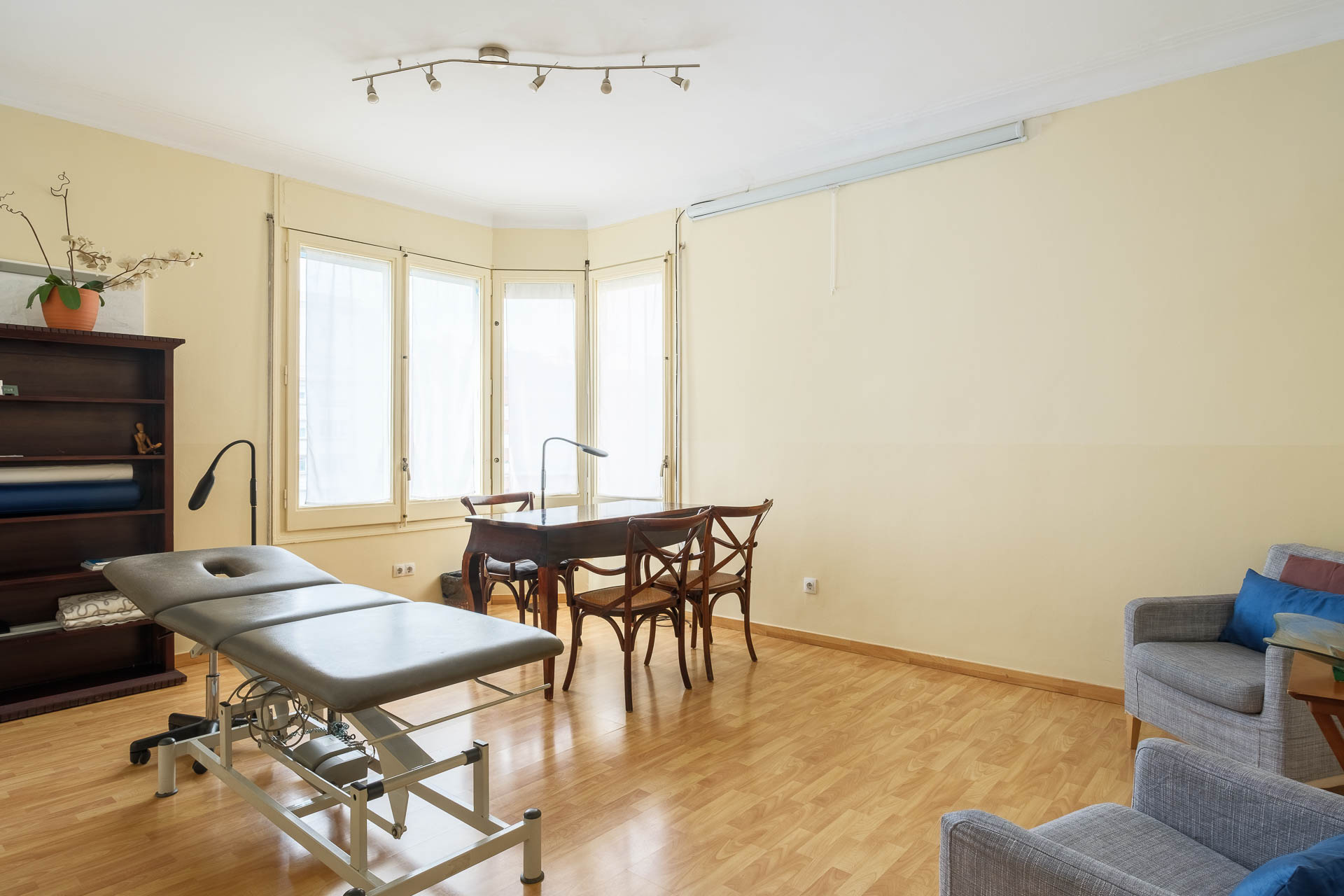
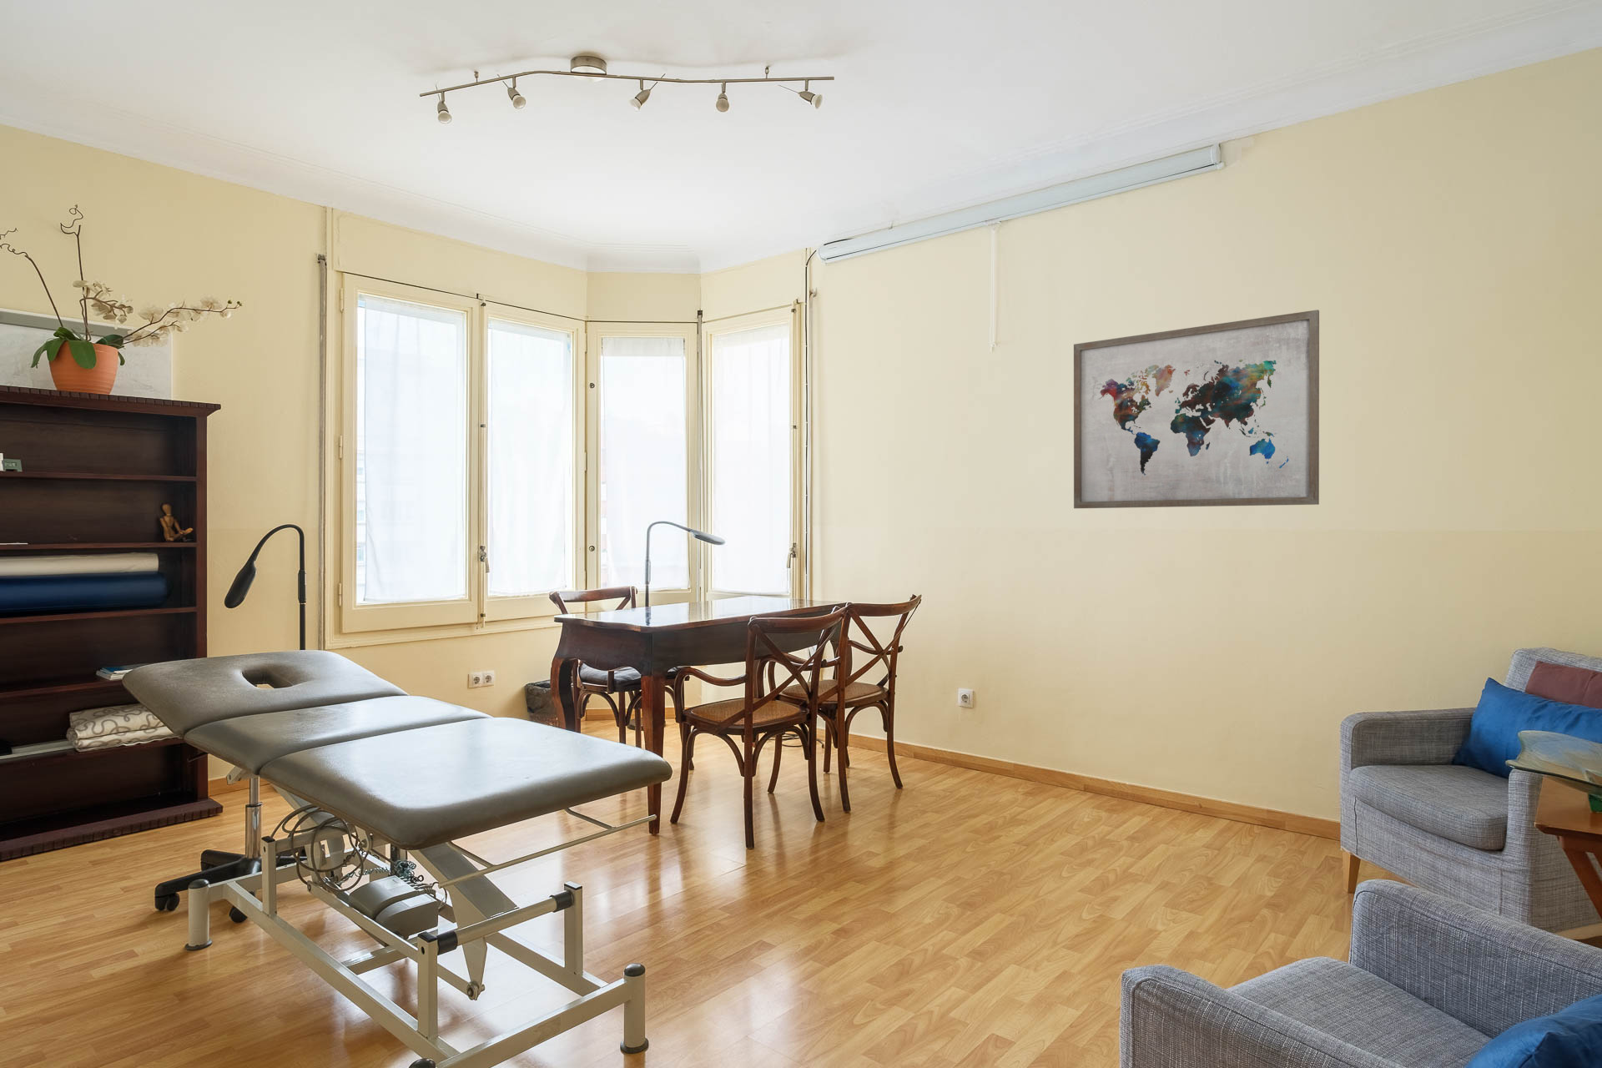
+ wall art [1073,309,1320,509]
